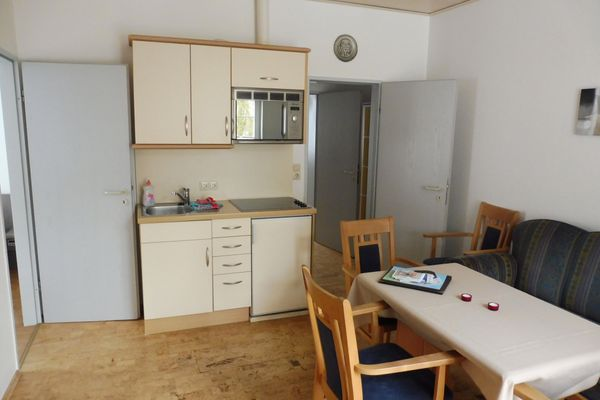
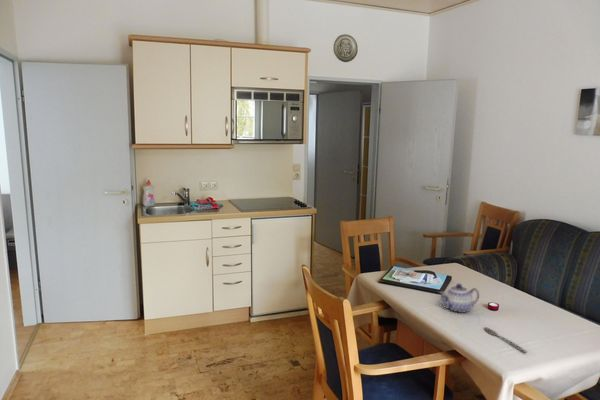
+ spoon [484,326,528,354]
+ teapot [439,282,480,314]
